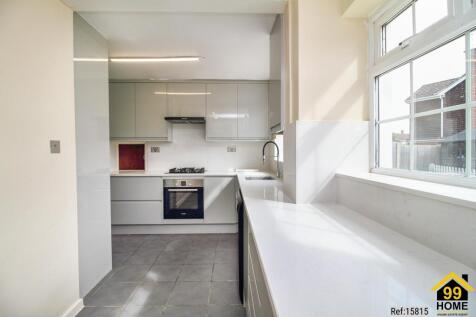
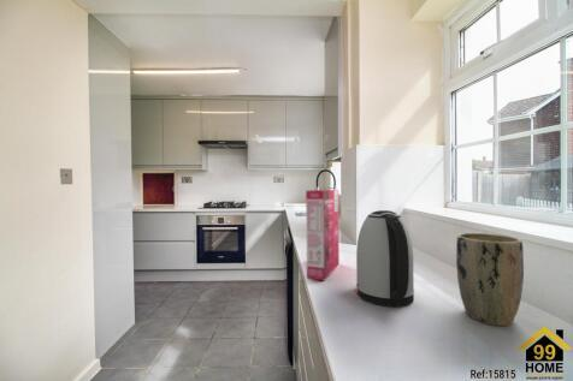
+ cereal box [305,189,341,281]
+ plant pot [455,232,525,327]
+ kettle [355,209,415,308]
